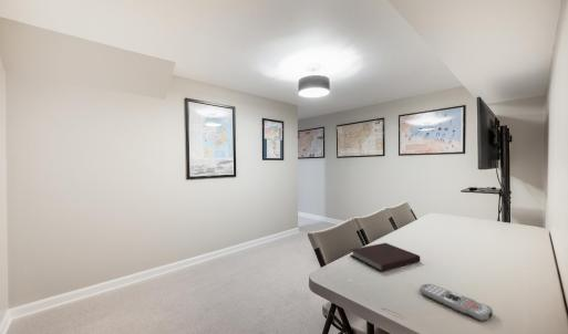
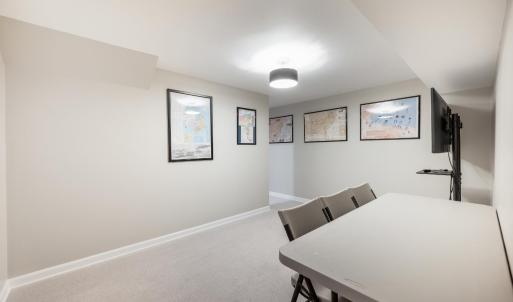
- remote control [419,283,494,323]
- notebook [350,242,421,273]
